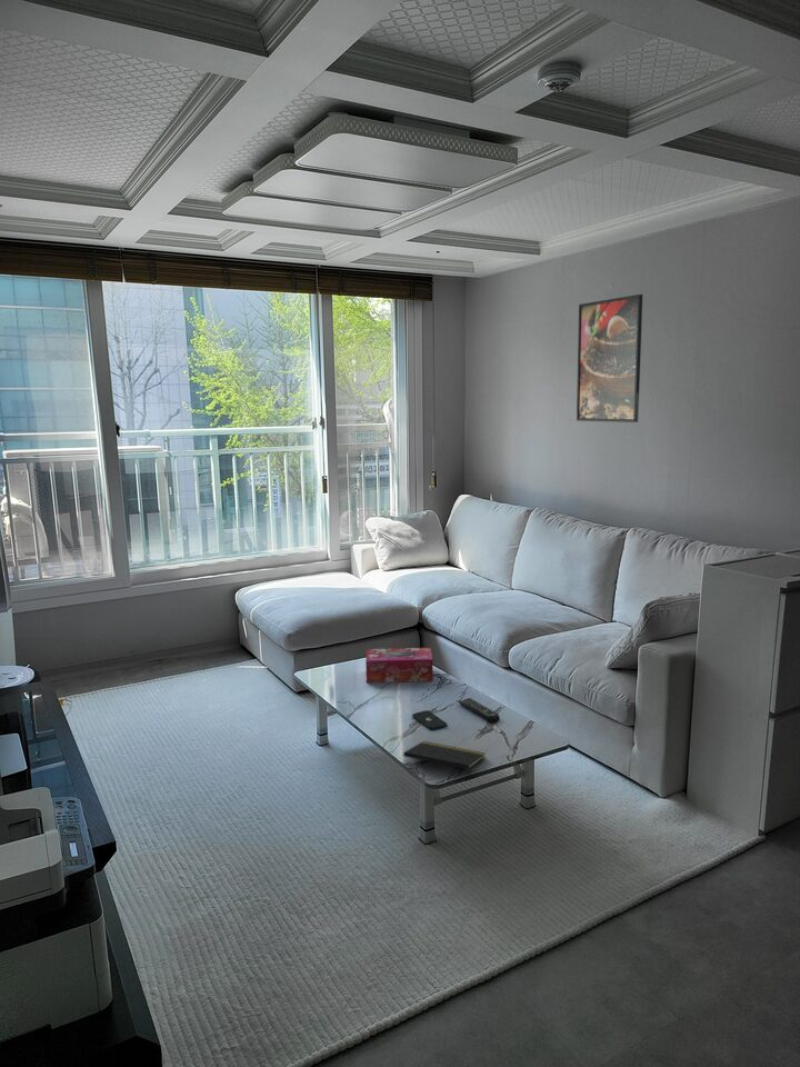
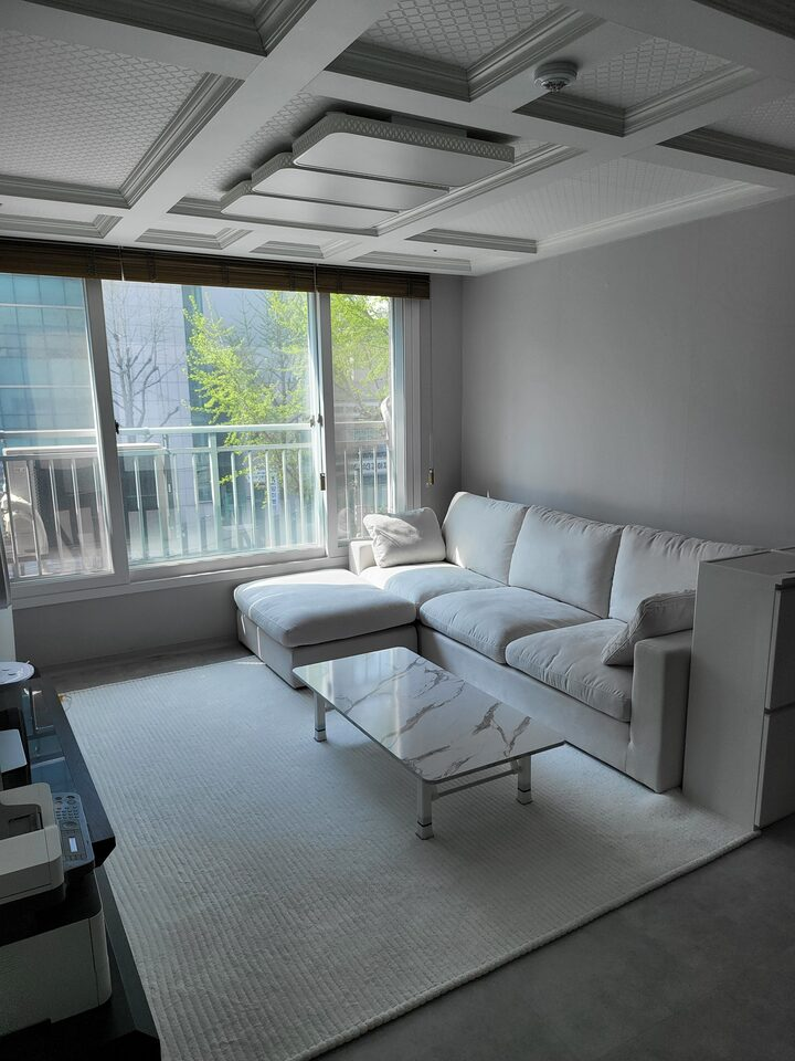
- remote control [457,697,501,724]
- notepad [402,740,486,779]
- smartphone [411,709,448,731]
- tissue box [364,647,434,684]
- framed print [576,293,643,423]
